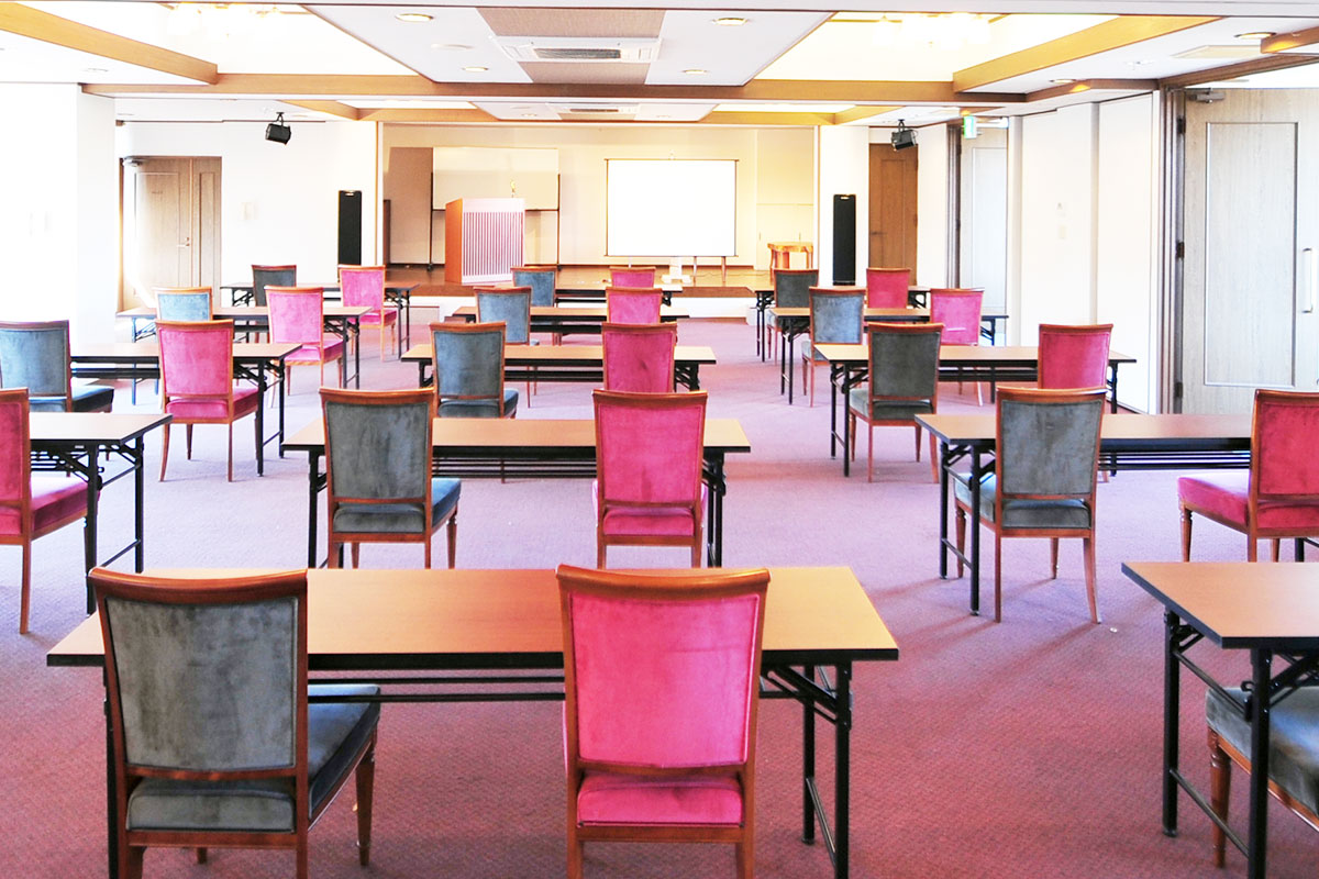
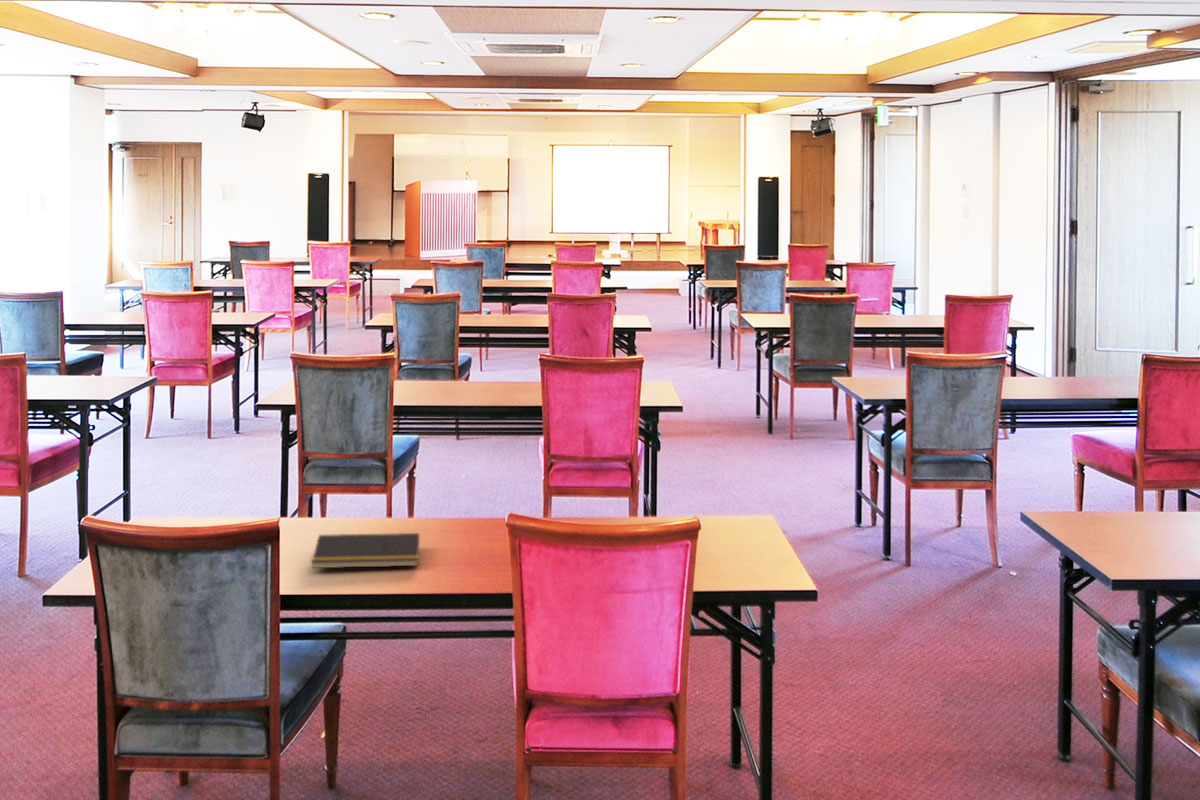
+ notepad [310,532,420,569]
